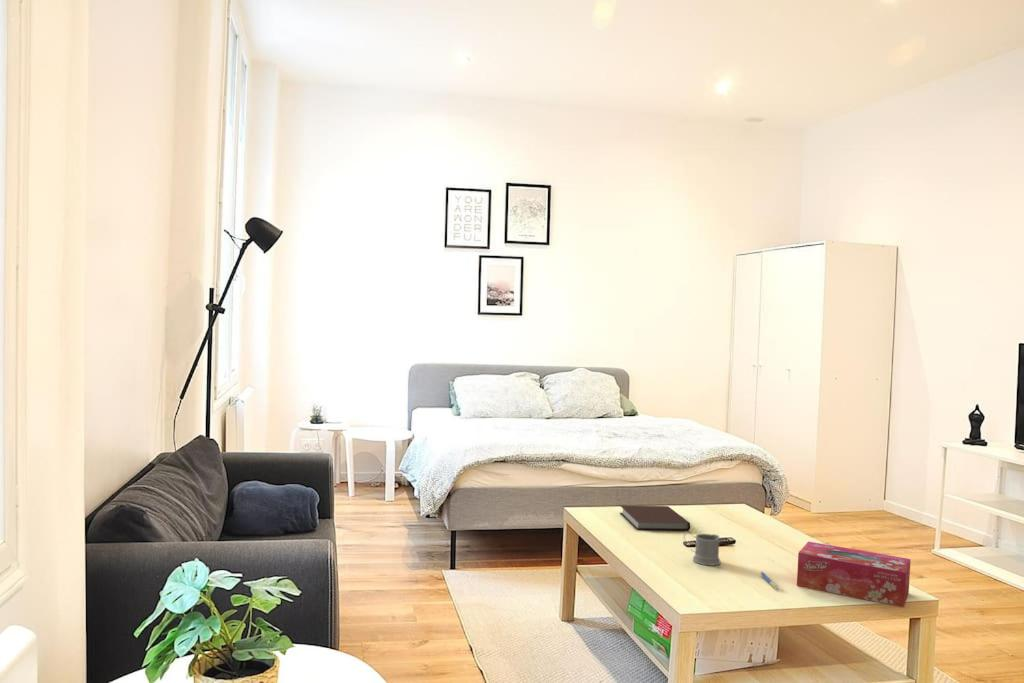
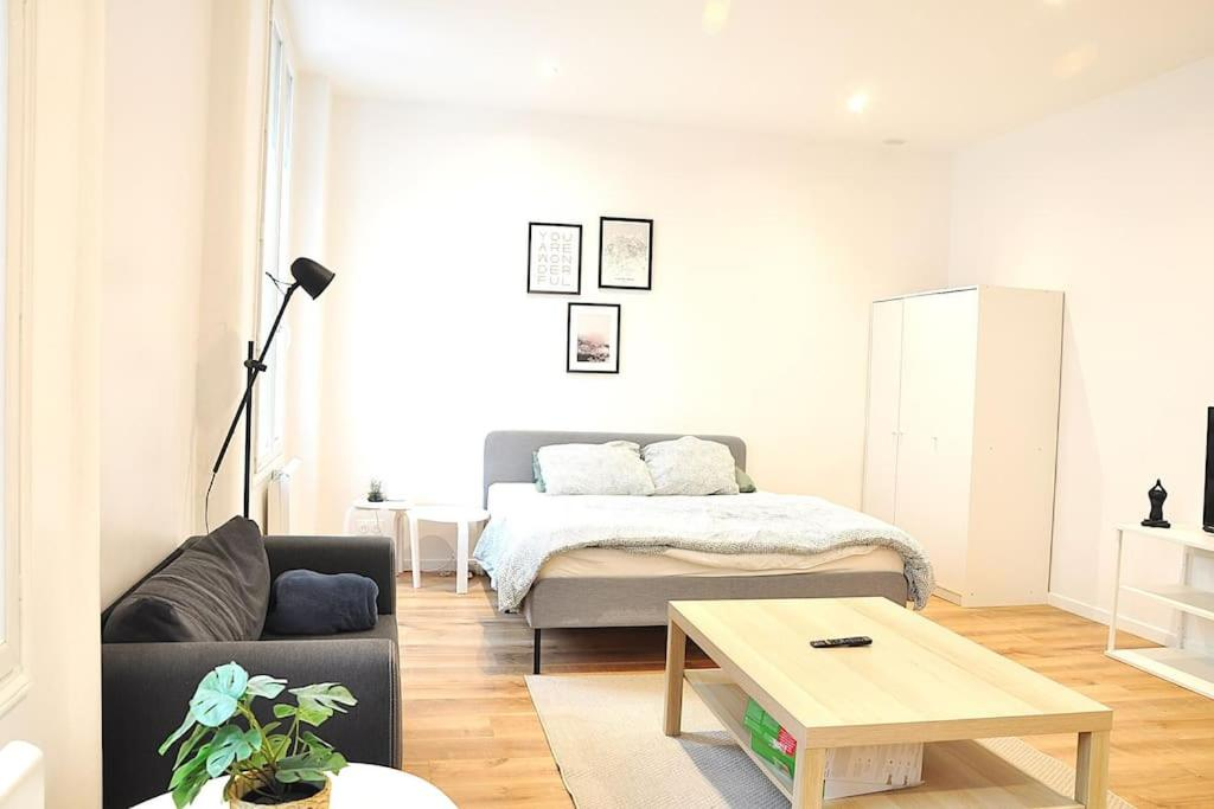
- notebook [619,504,691,531]
- mug [683,531,721,567]
- pen [759,570,780,591]
- tissue box [796,541,912,608]
